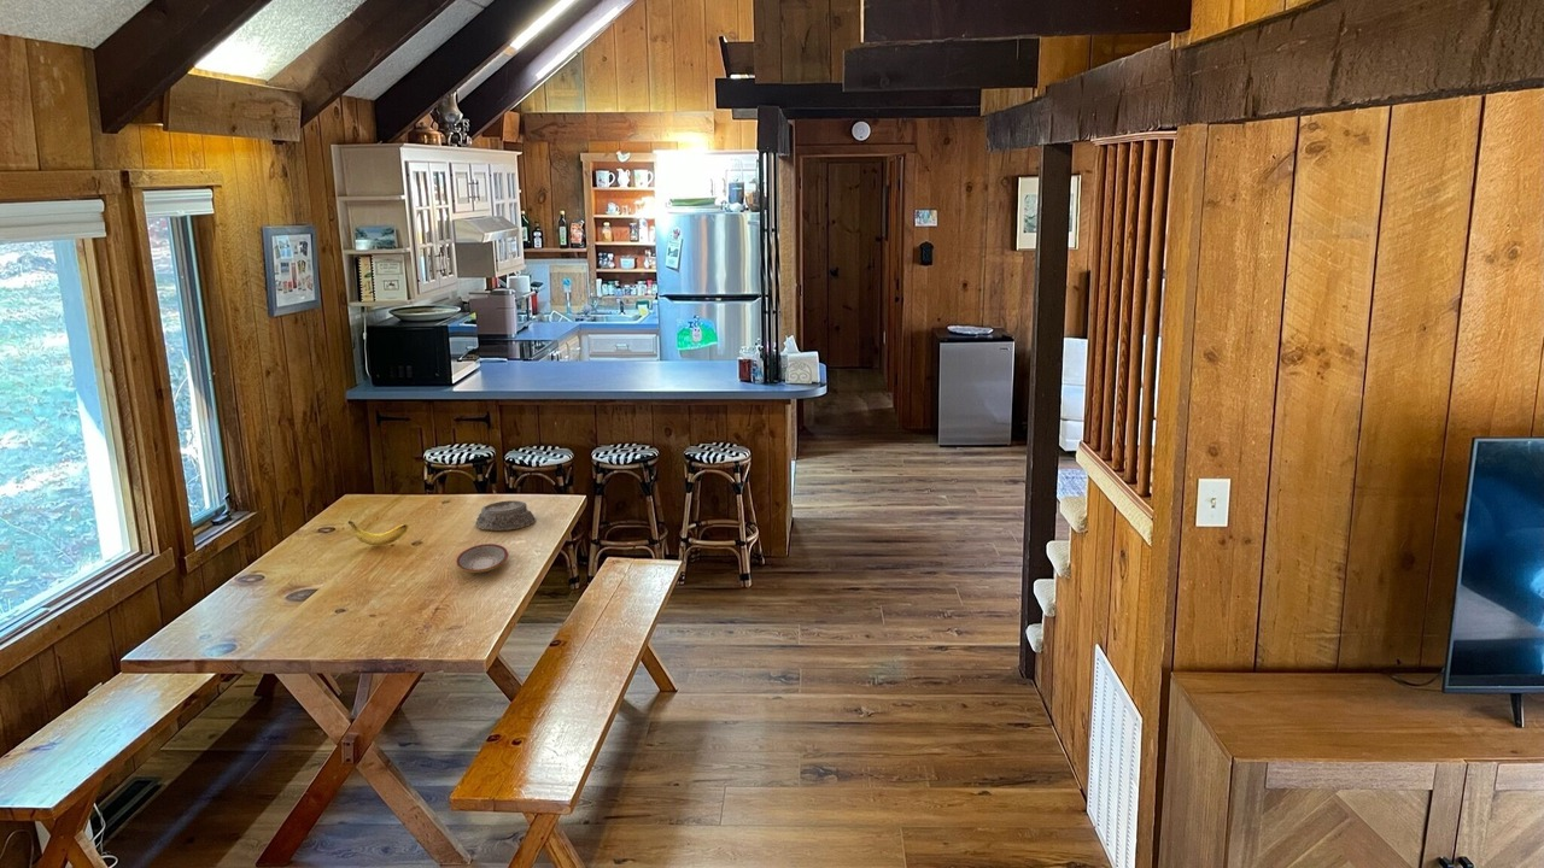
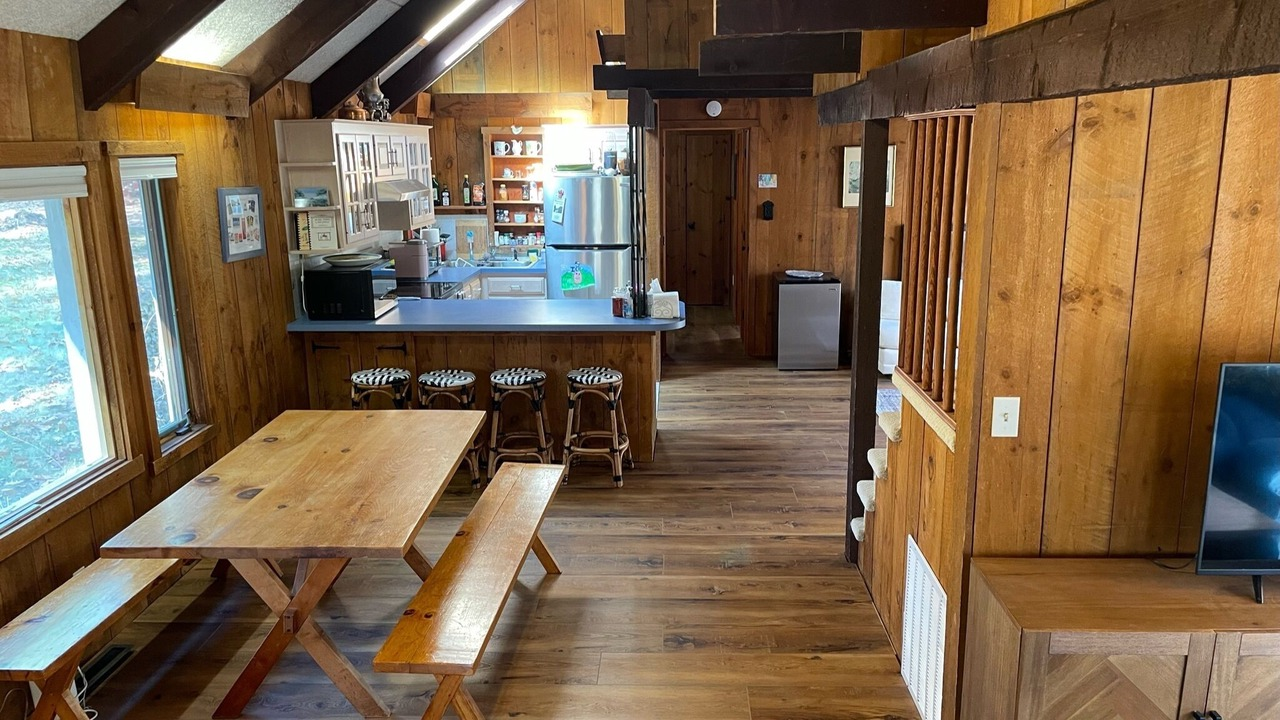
- plate [455,542,509,574]
- mortar [474,499,537,532]
- banana [347,520,409,547]
